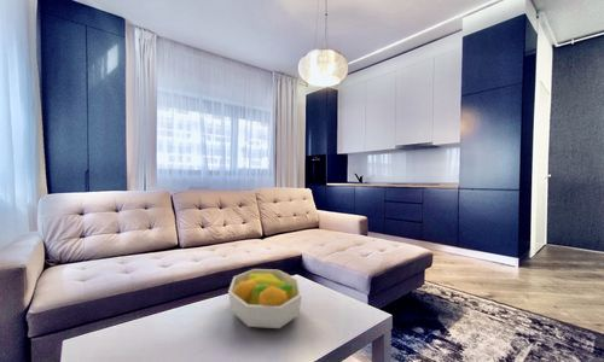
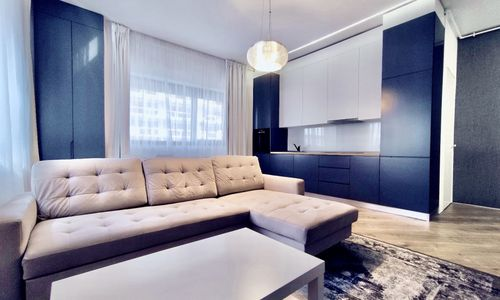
- fruit bowl [227,268,303,329]
